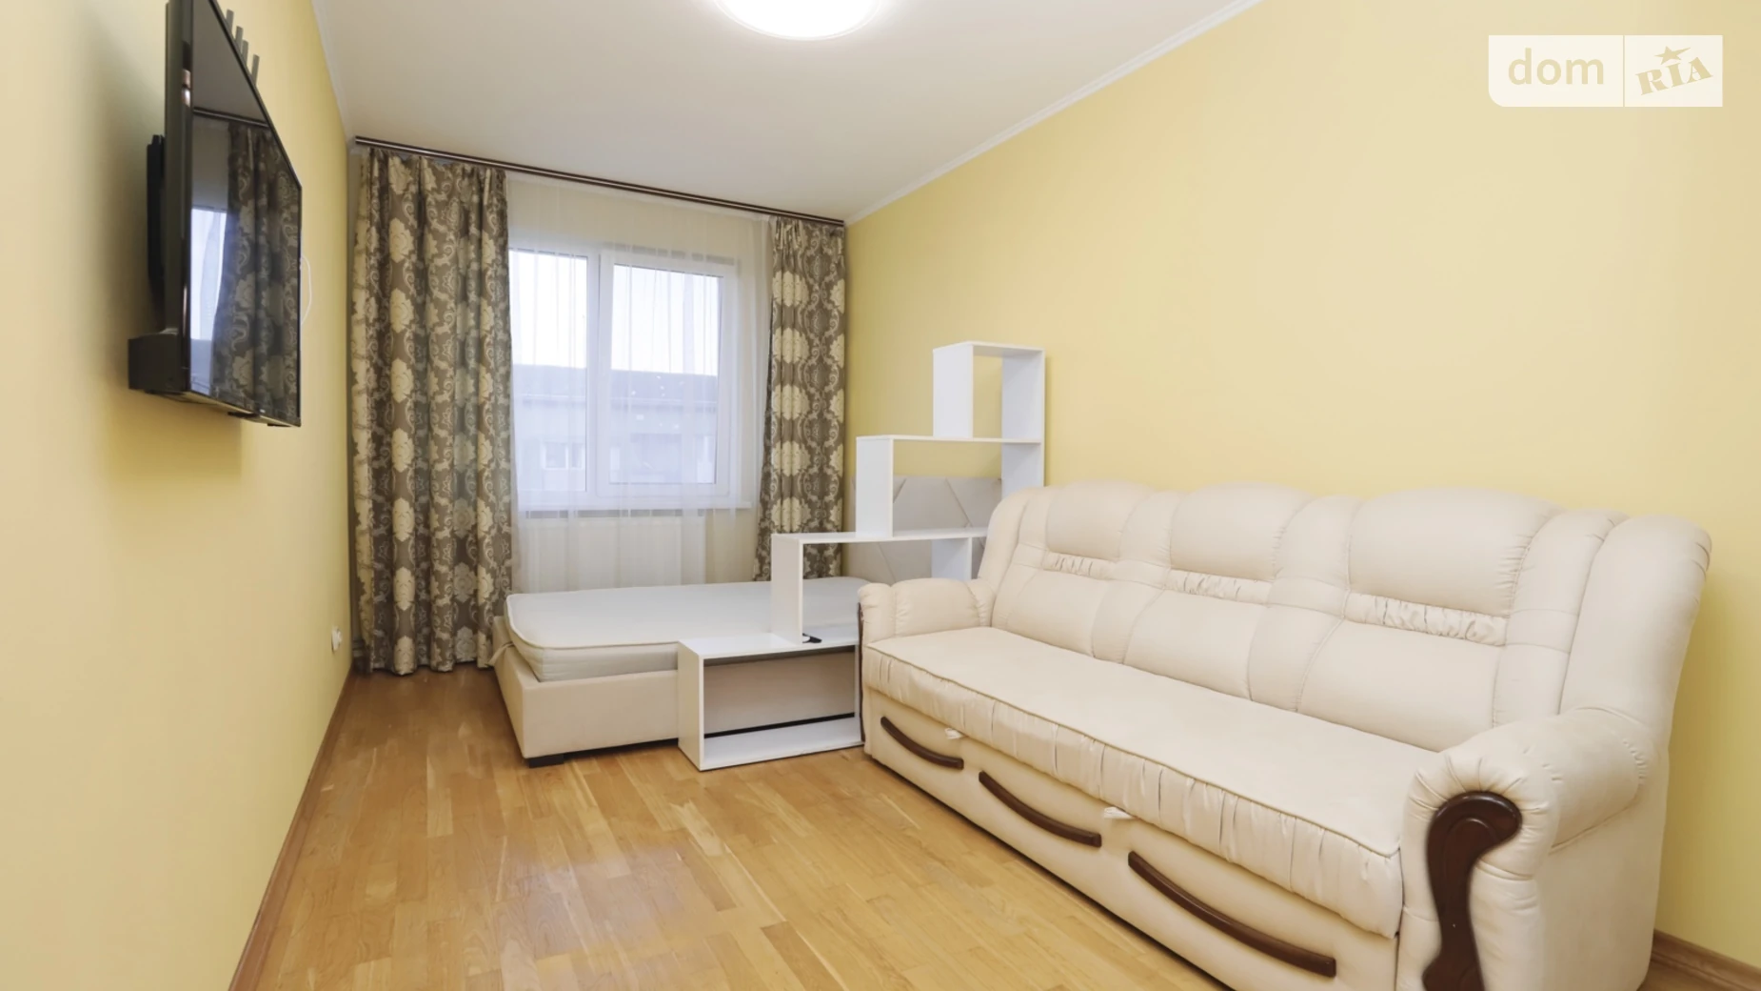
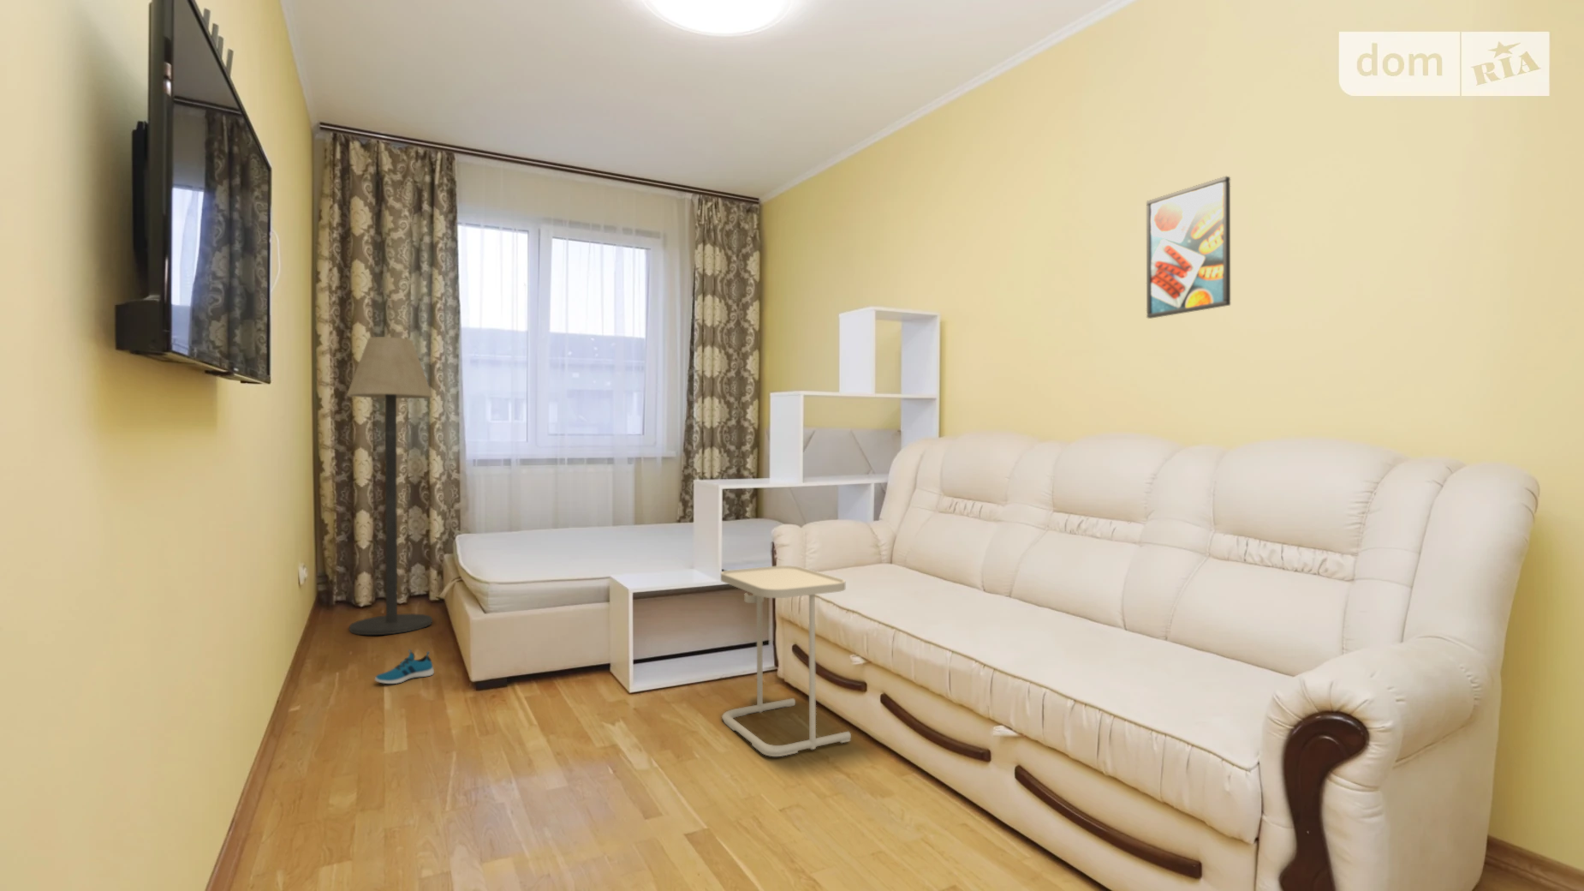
+ side table [720,565,852,757]
+ shoe [374,648,435,684]
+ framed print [1146,175,1232,320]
+ floor lamp [346,336,434,635]
